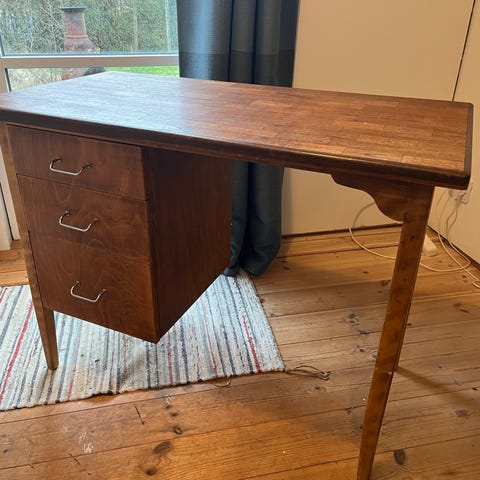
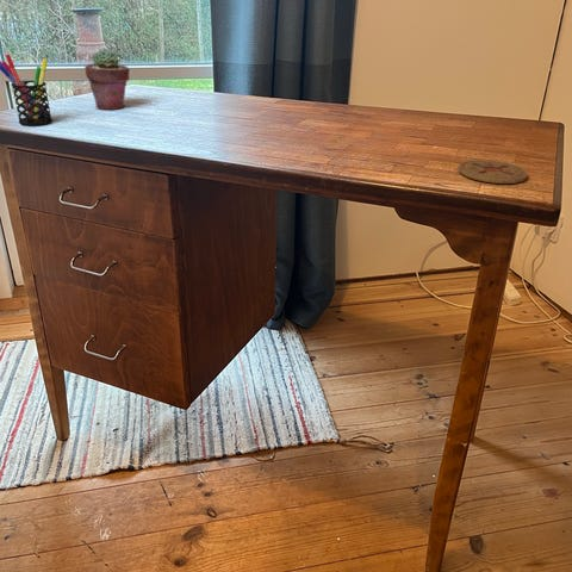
+ coaster [458,158,528,185]
+ potted succulent [83,48,131,111]
+ pen holder [0,54,54,126]
